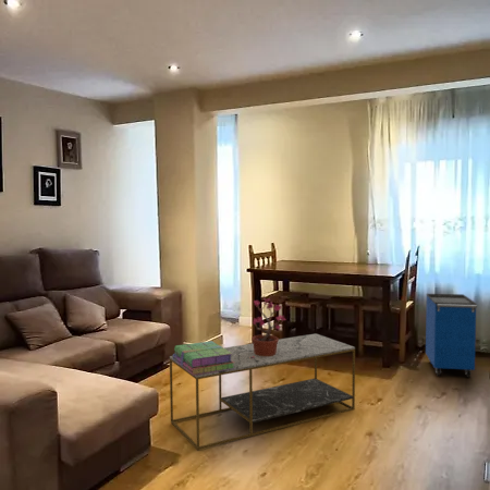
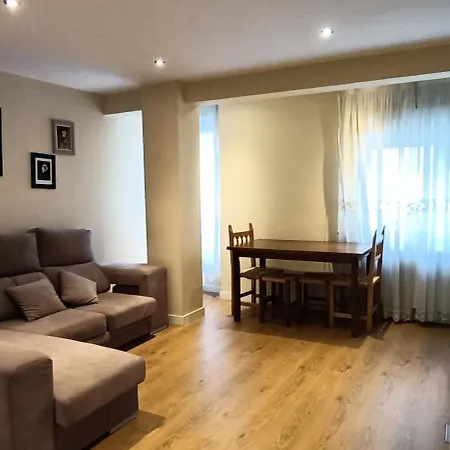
- cabinet [425,293,478,379]
- potted plant [249,297,286,358]
- stack of books [172,340,235,376]
- coffee table [169,333,356,451]
